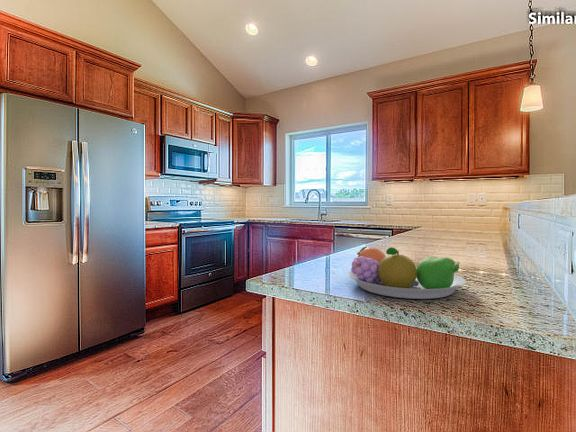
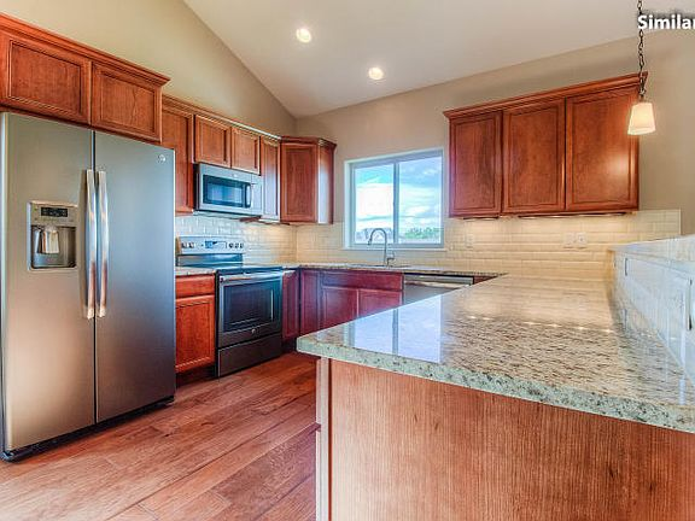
- fruit bowl [347,246,467,300]
